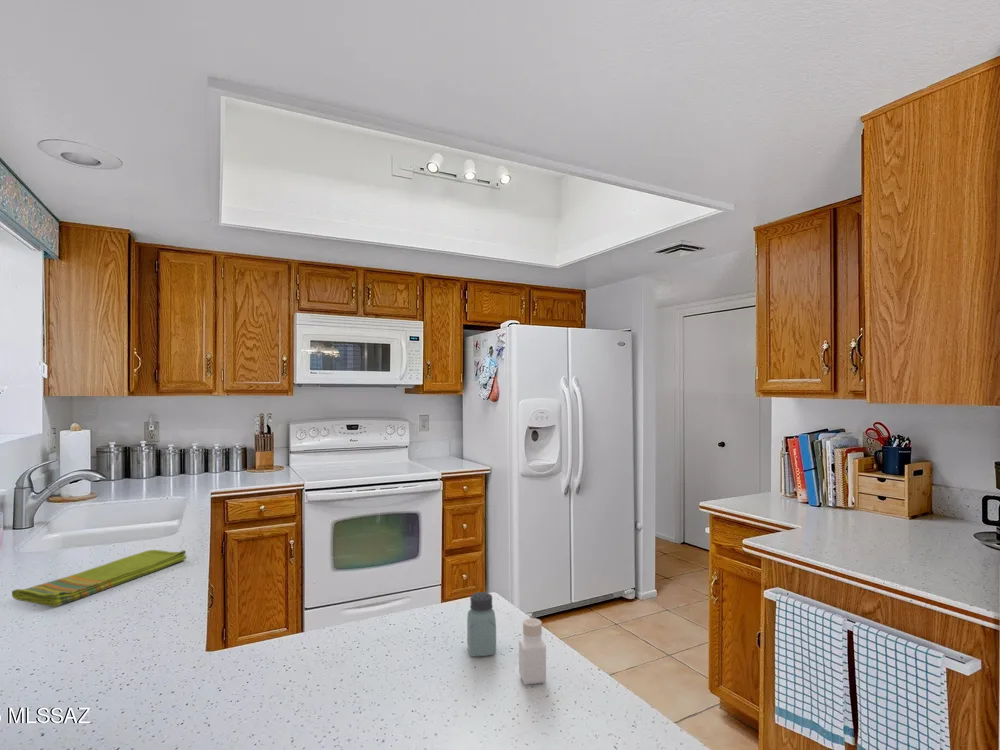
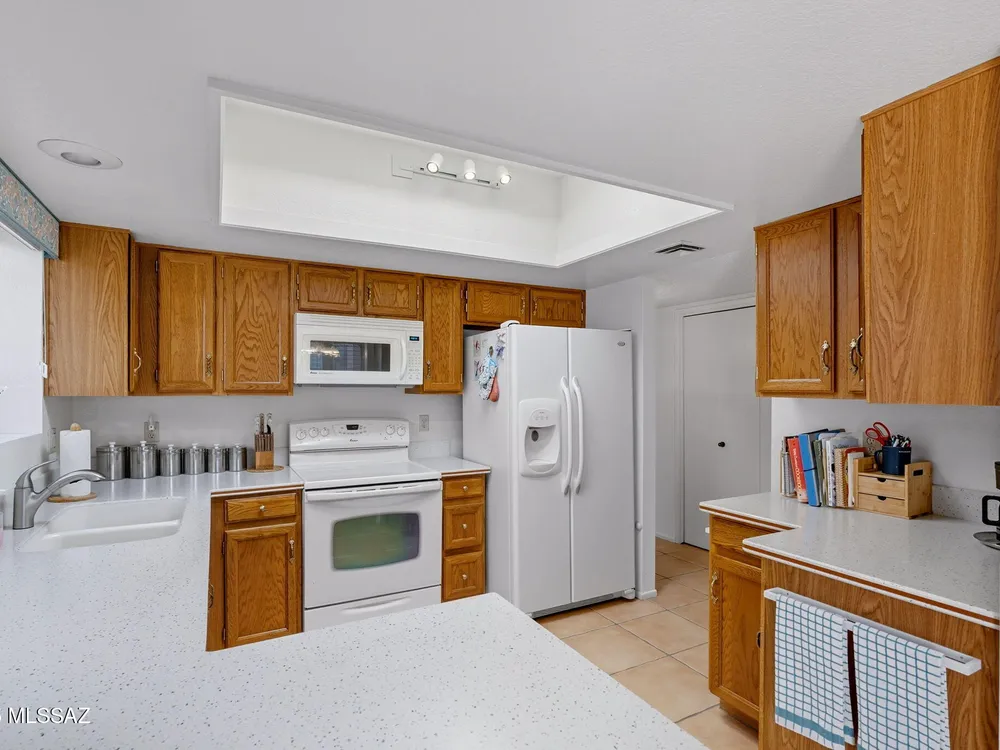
- pepper shaker [518,617,547,685]
- saltshaker [466,591,497,657]
- dish towel [11,549,187,608]
